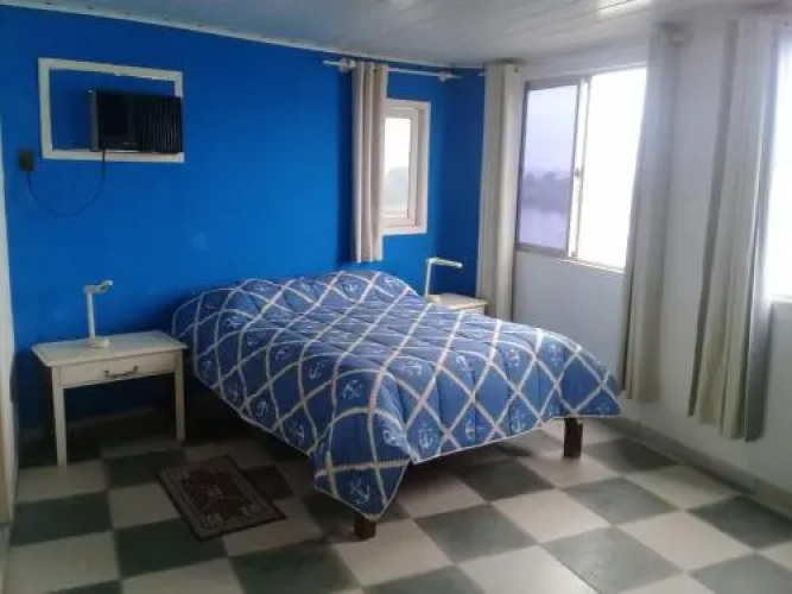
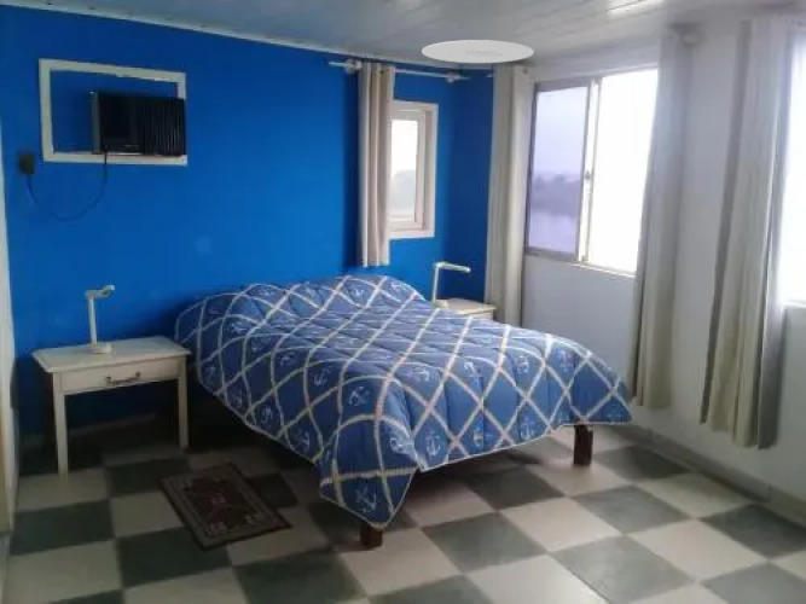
+ ceiling light [421,39,535,64]
